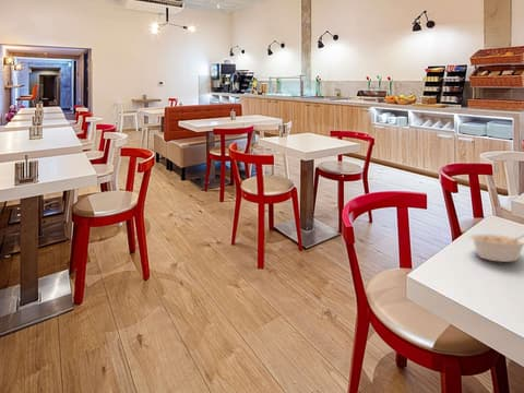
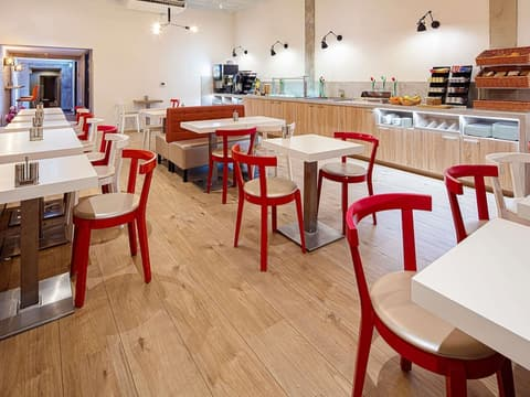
- legume [468,233,524,263]
